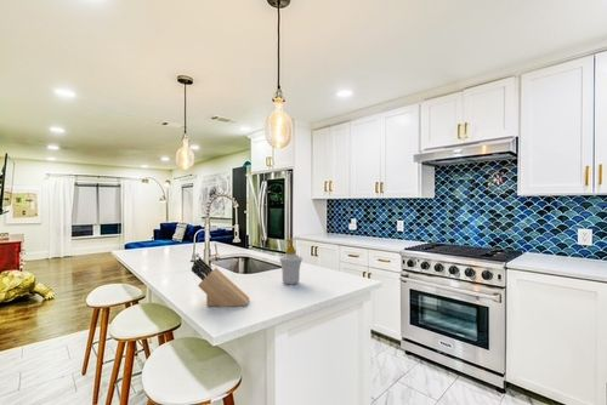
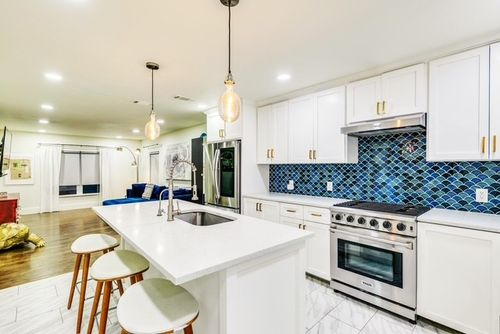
- knife block [191,256,250,308]
- soap bottle [278,238,304,286]
